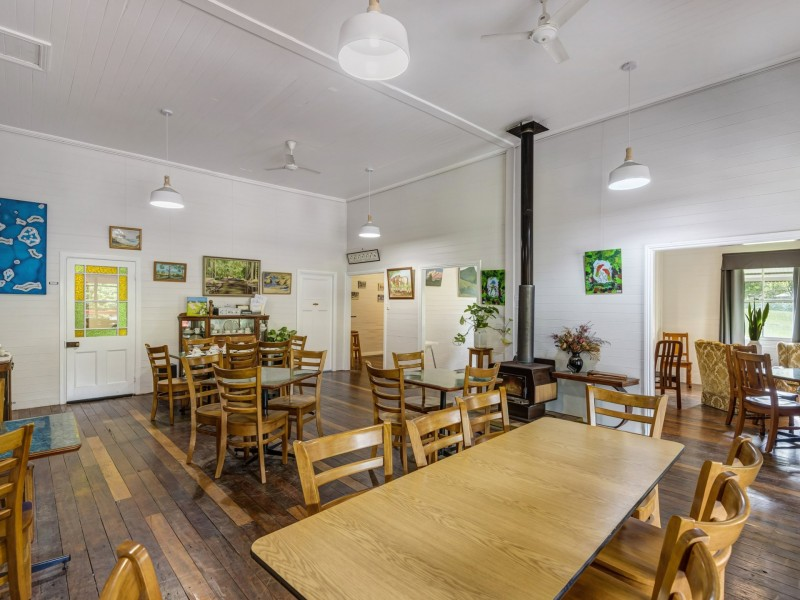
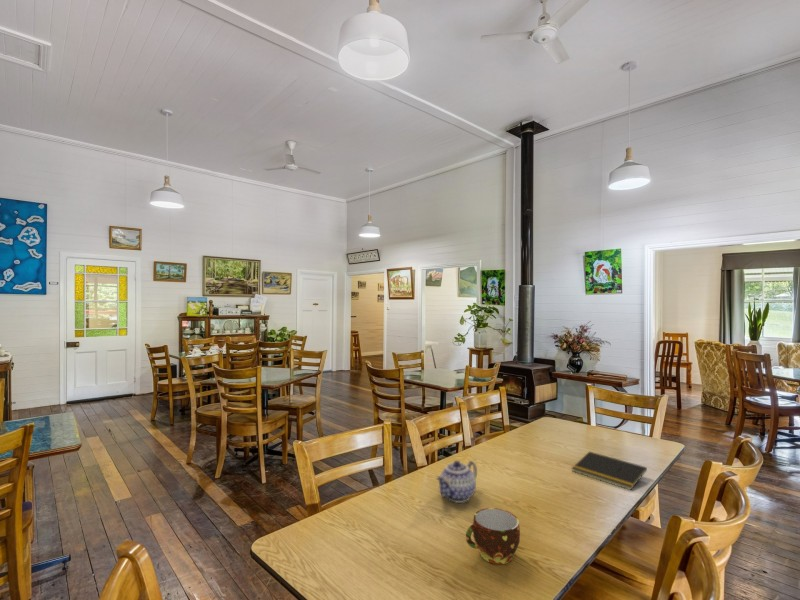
+ teapot [435,460,478,504]
+ notepad [571,450,648,491]
+ cup [465,507,521,565]
